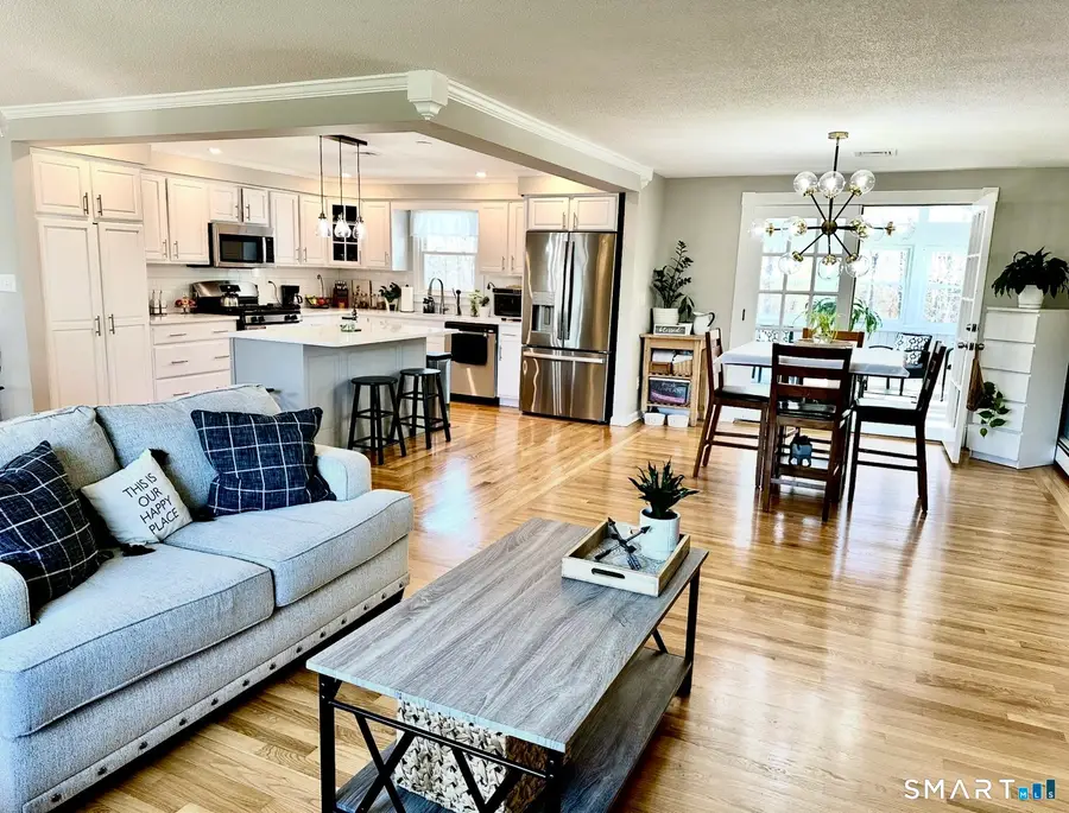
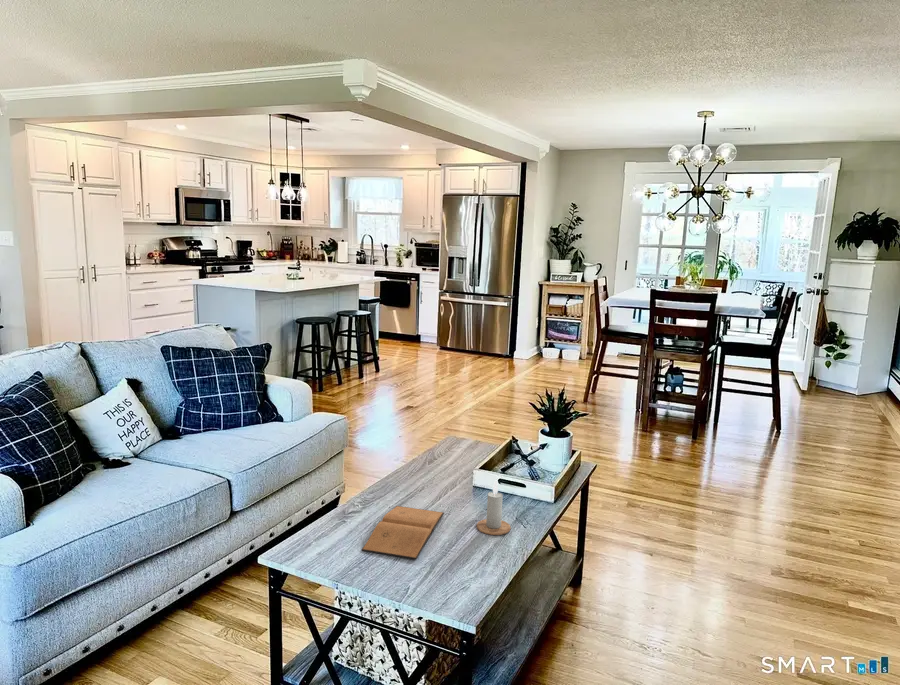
+ candle [475,480,512,536]
+ notebook [361,505,445,560]
